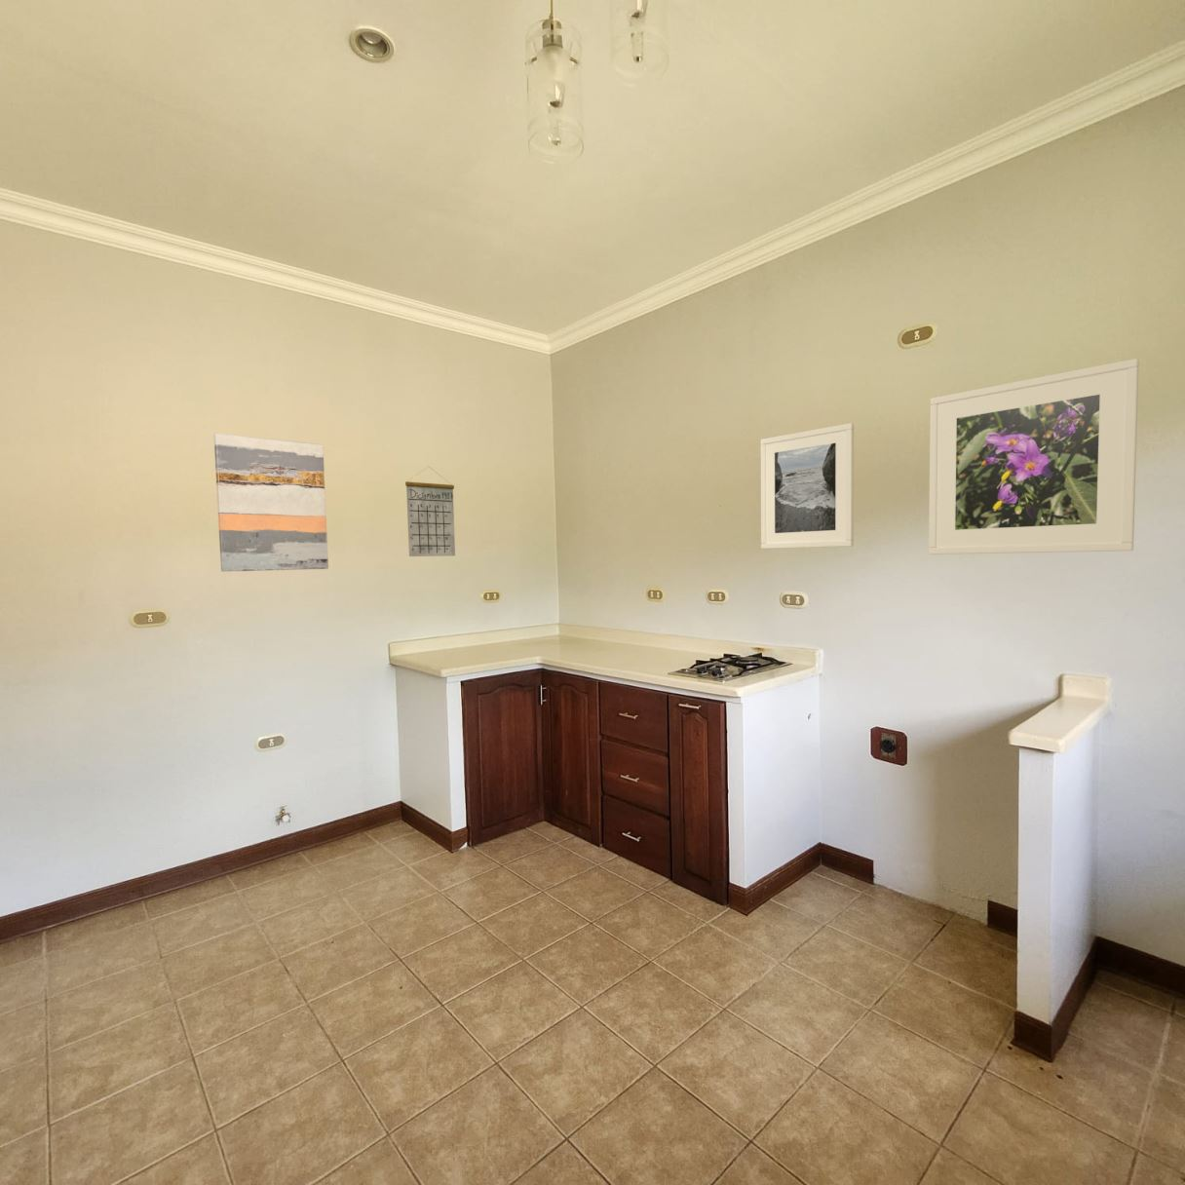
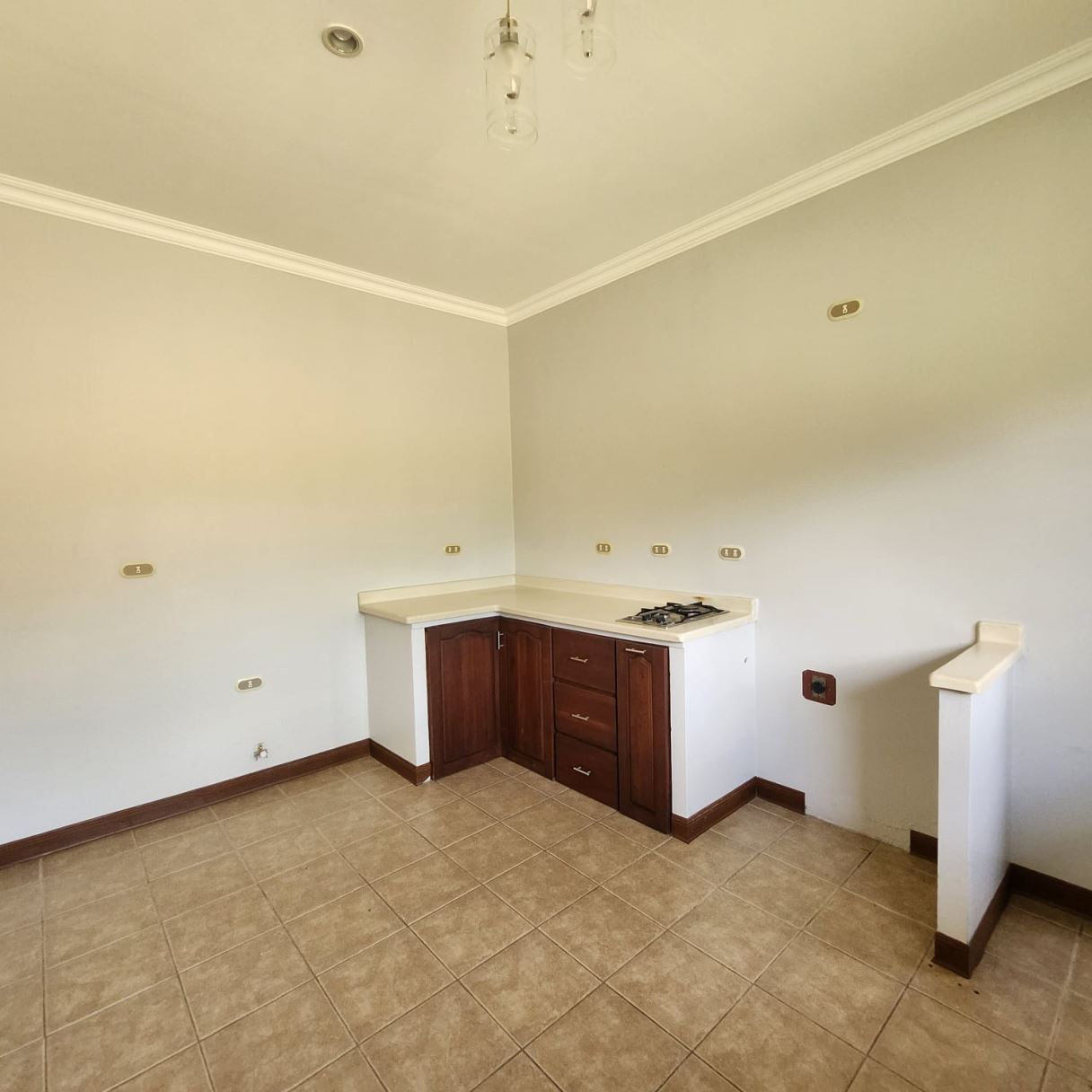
- calendar [405,466,456,558]
- wall art [214,433,330,572]
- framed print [760,422,855,549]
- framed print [928,358,1141,556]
